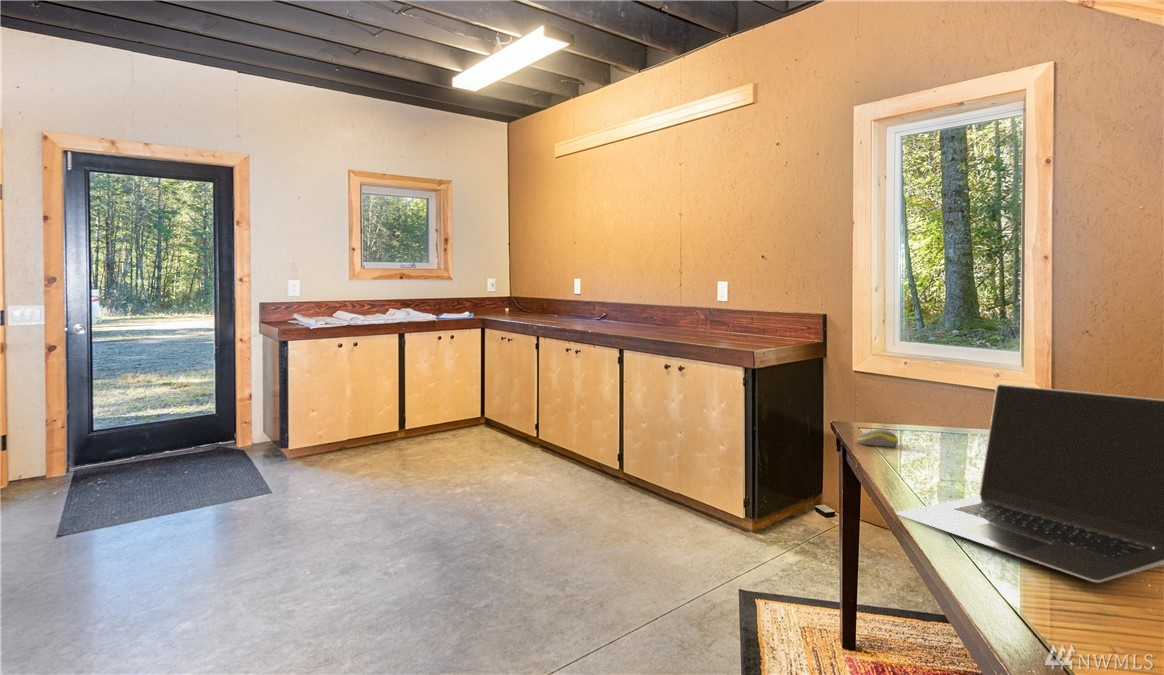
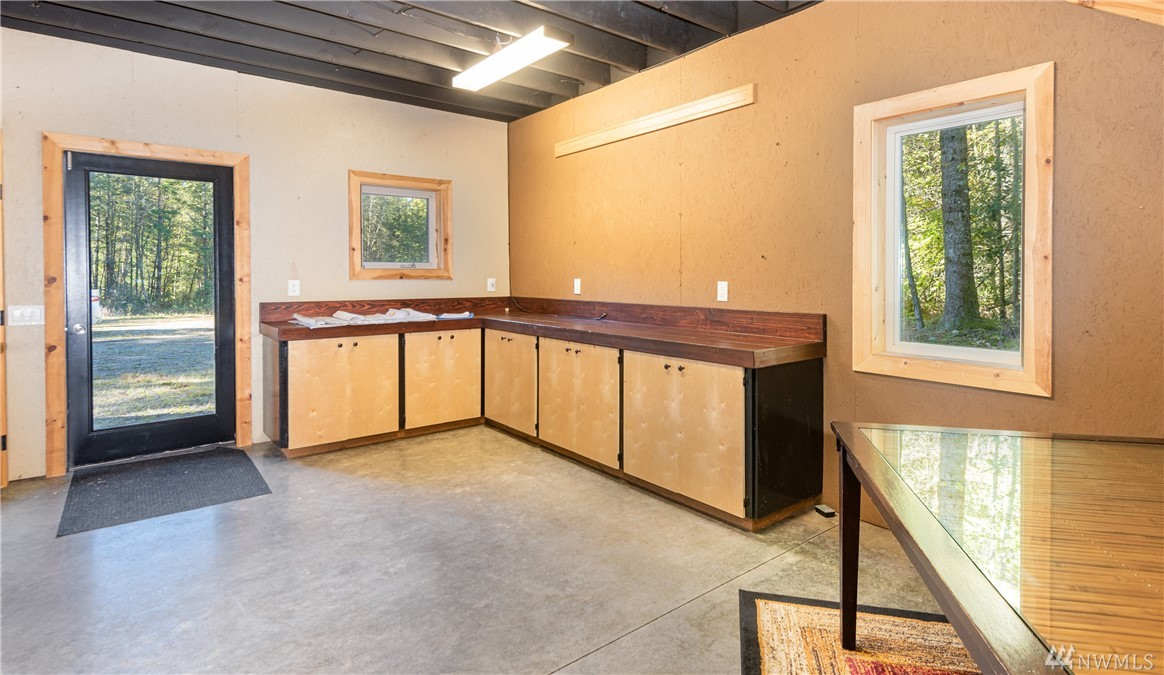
- computer mouse [857,428,899,447]
- laptop [896,383,1164,583]
